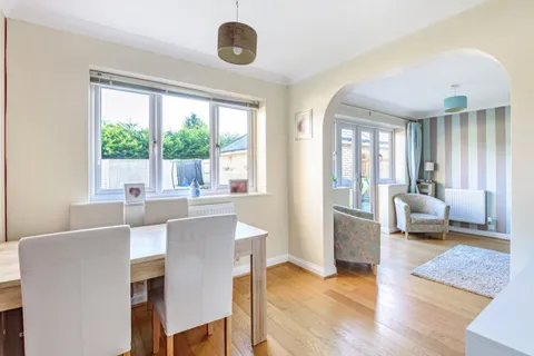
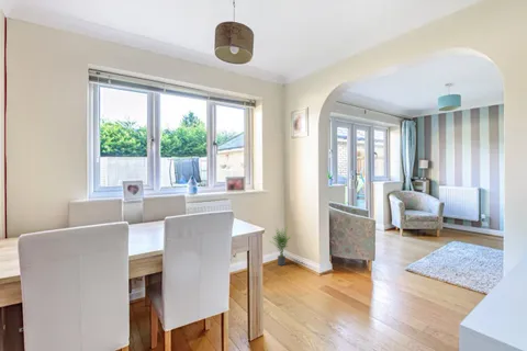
+ potted plant [270,225,292,267]
